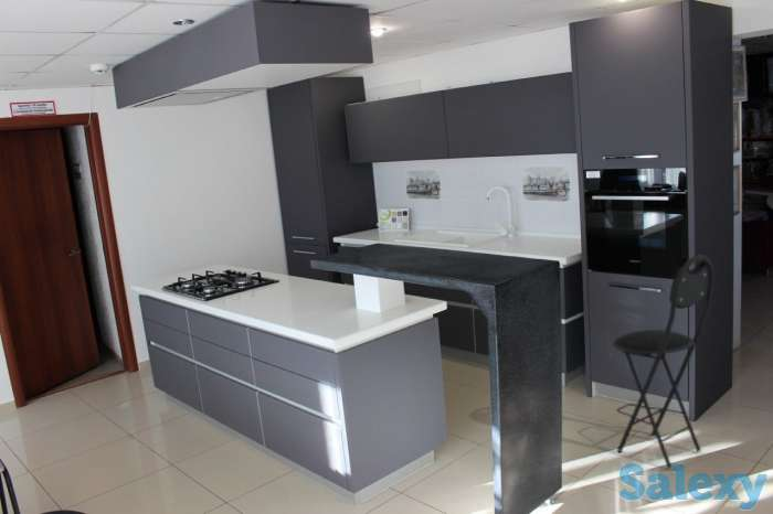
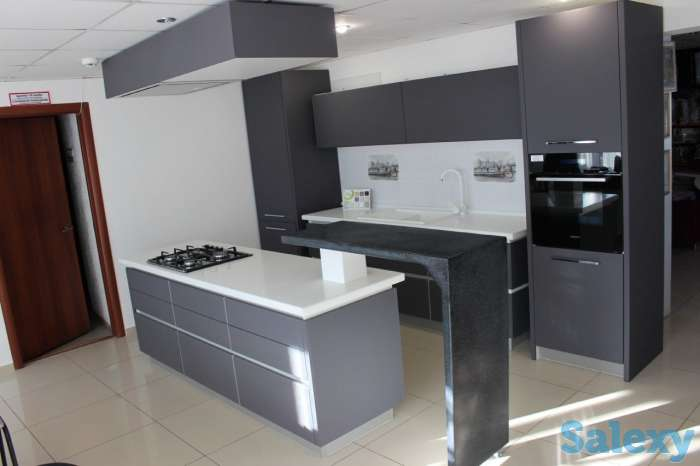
- bar stool [612,254,716,470]
